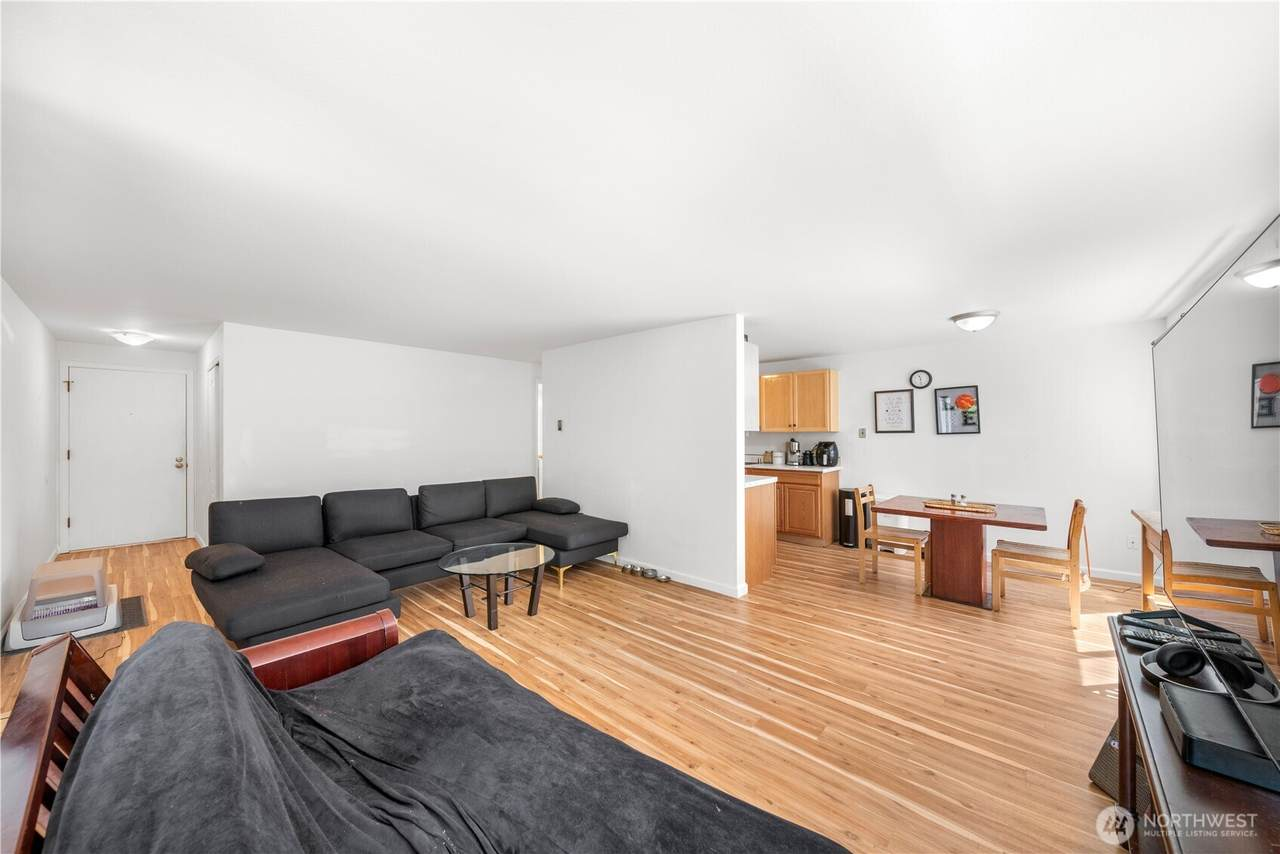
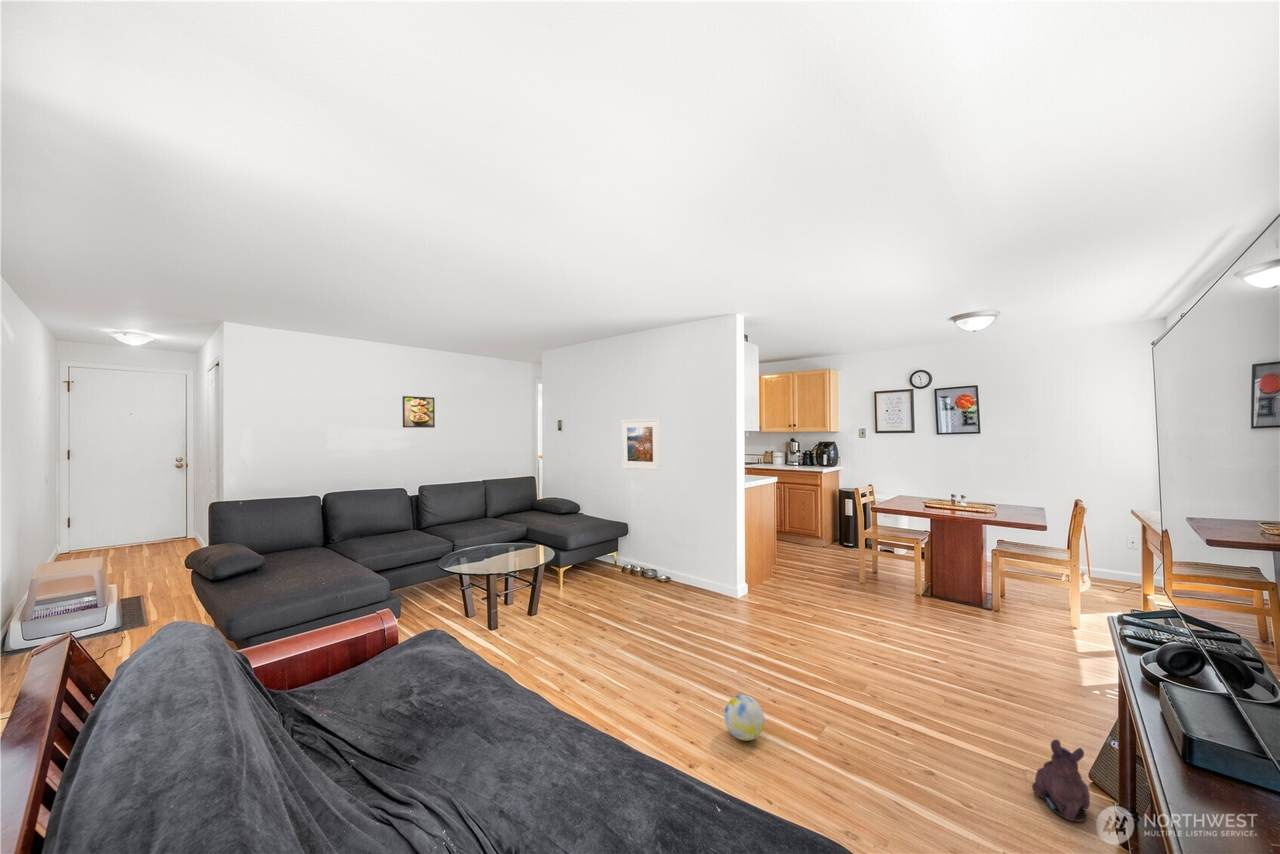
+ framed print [620,418,661,471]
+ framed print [402,395,436,429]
+ ball [723,694,765,742]
+ plush toy [1031,738,1091,823]
